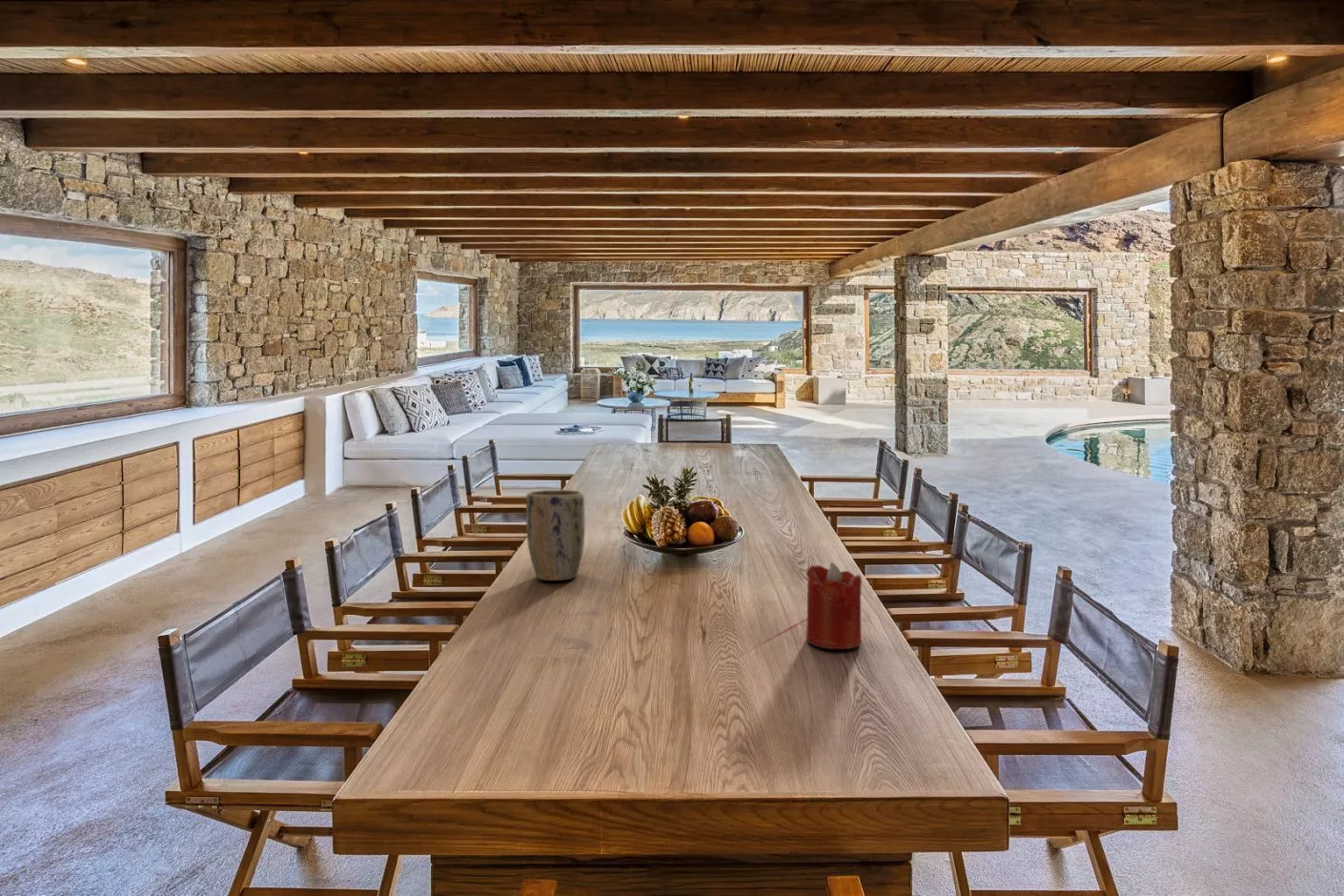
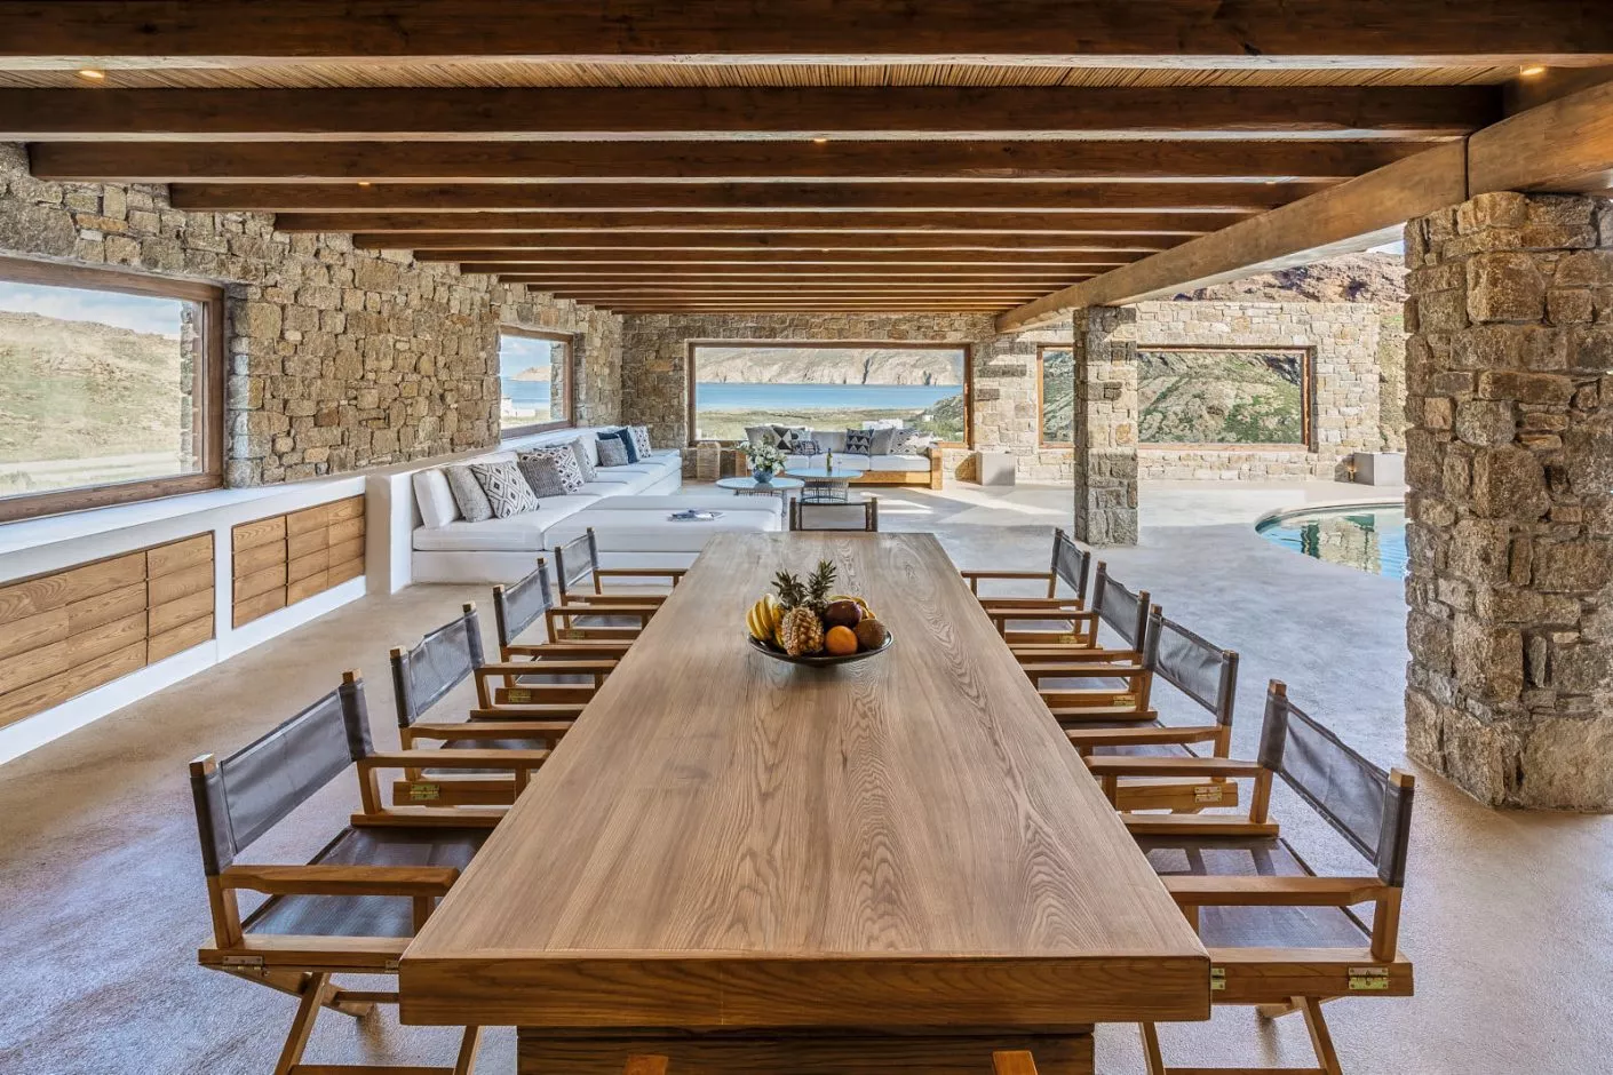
- candle [805,561,863,650]
- plant pot [525,489,586,581]
